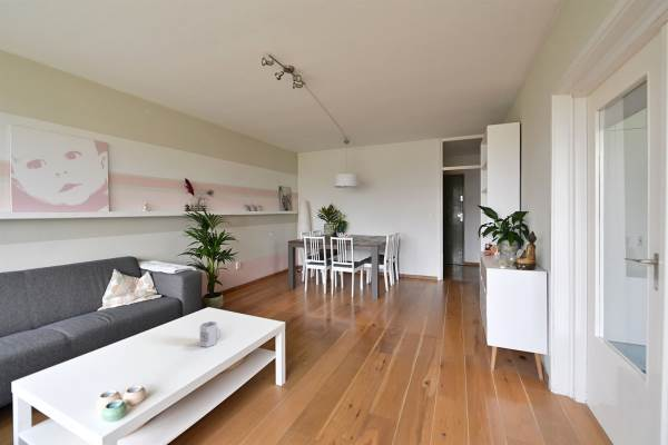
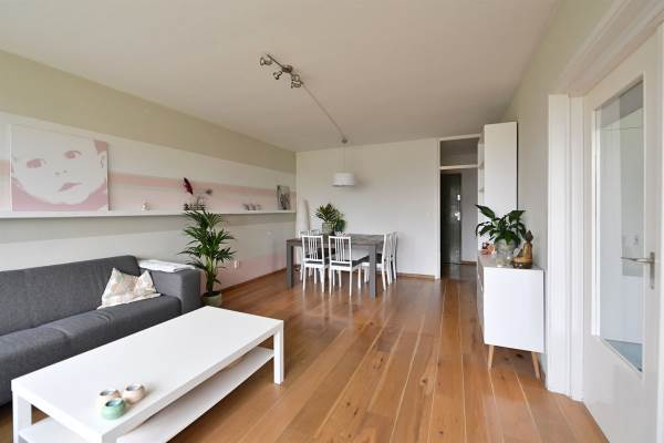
- mug [199,320,223,348]
